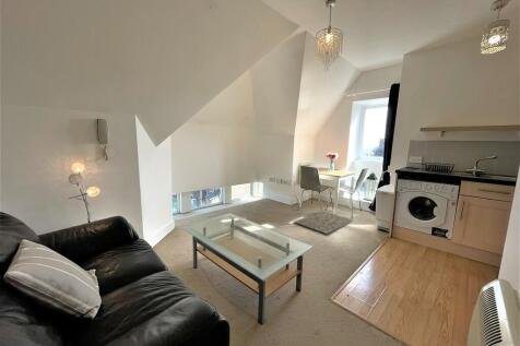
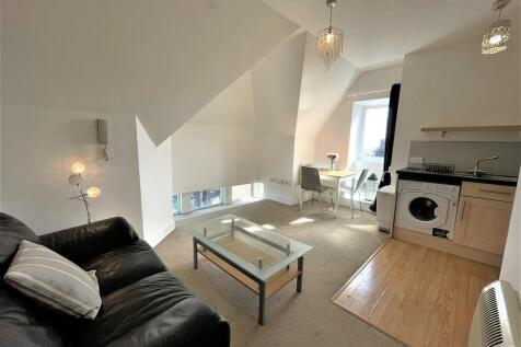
- rug [293,211,354,235]
